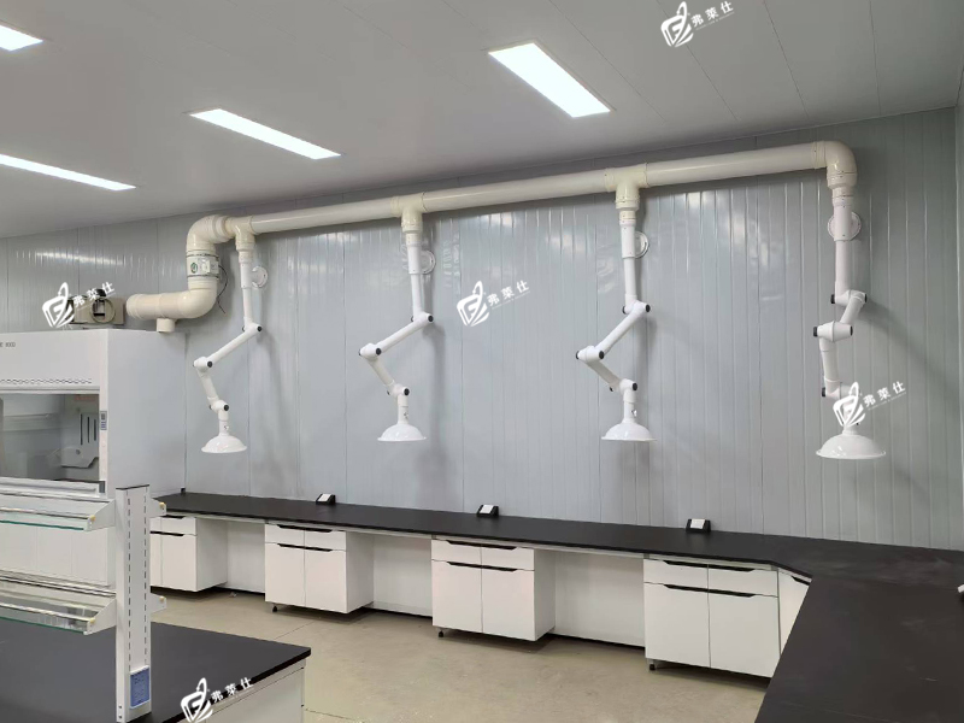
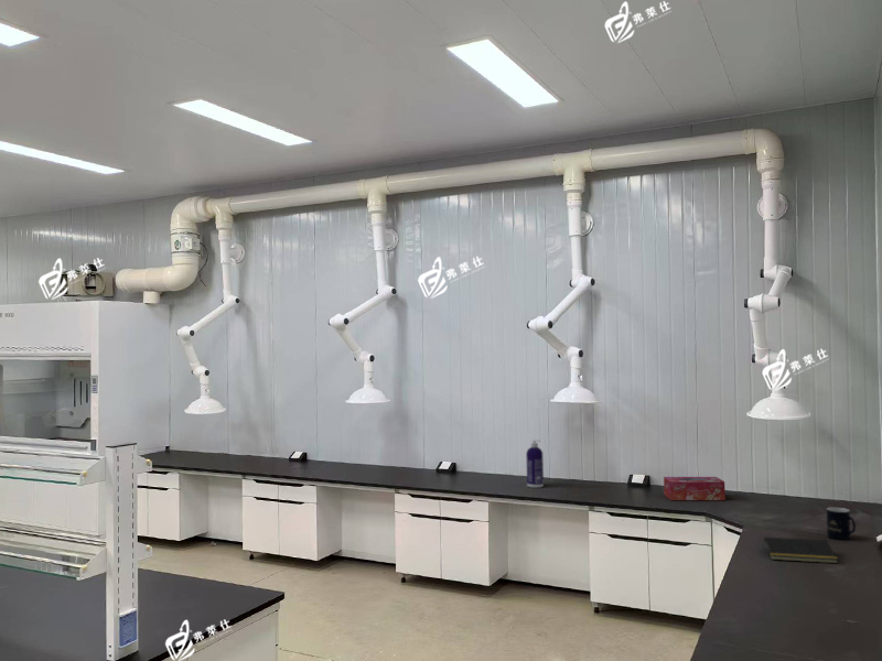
+ mug [826,507,857,541]
+ spray bottle [525,438,545,489]
+ notepad [762,537,839,564]
+ tissue box [663,476,727,501]
